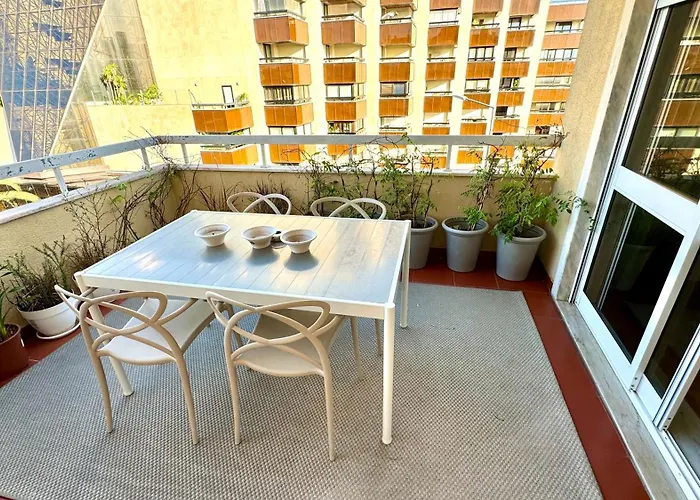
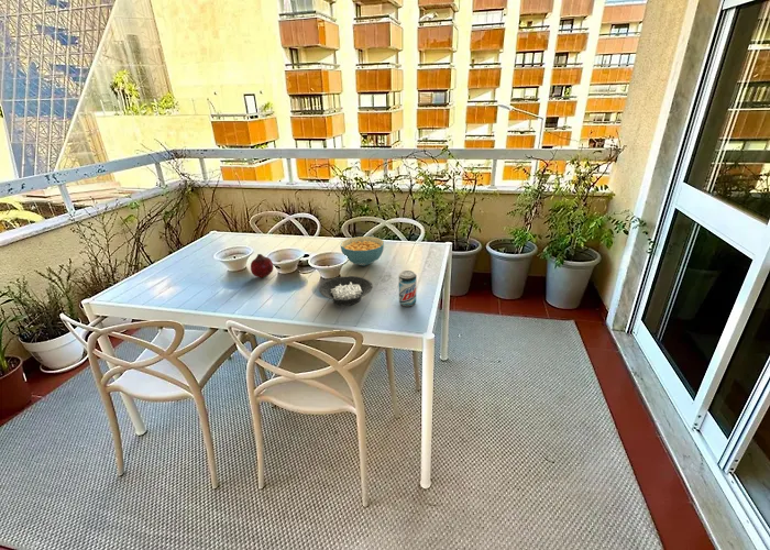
+ fruit [250,253,274,279]
+ cereal bowl [340,235,385,266]
+ beer can [398,270,418,308]
+ cereal bowl [318,275,374,307]
